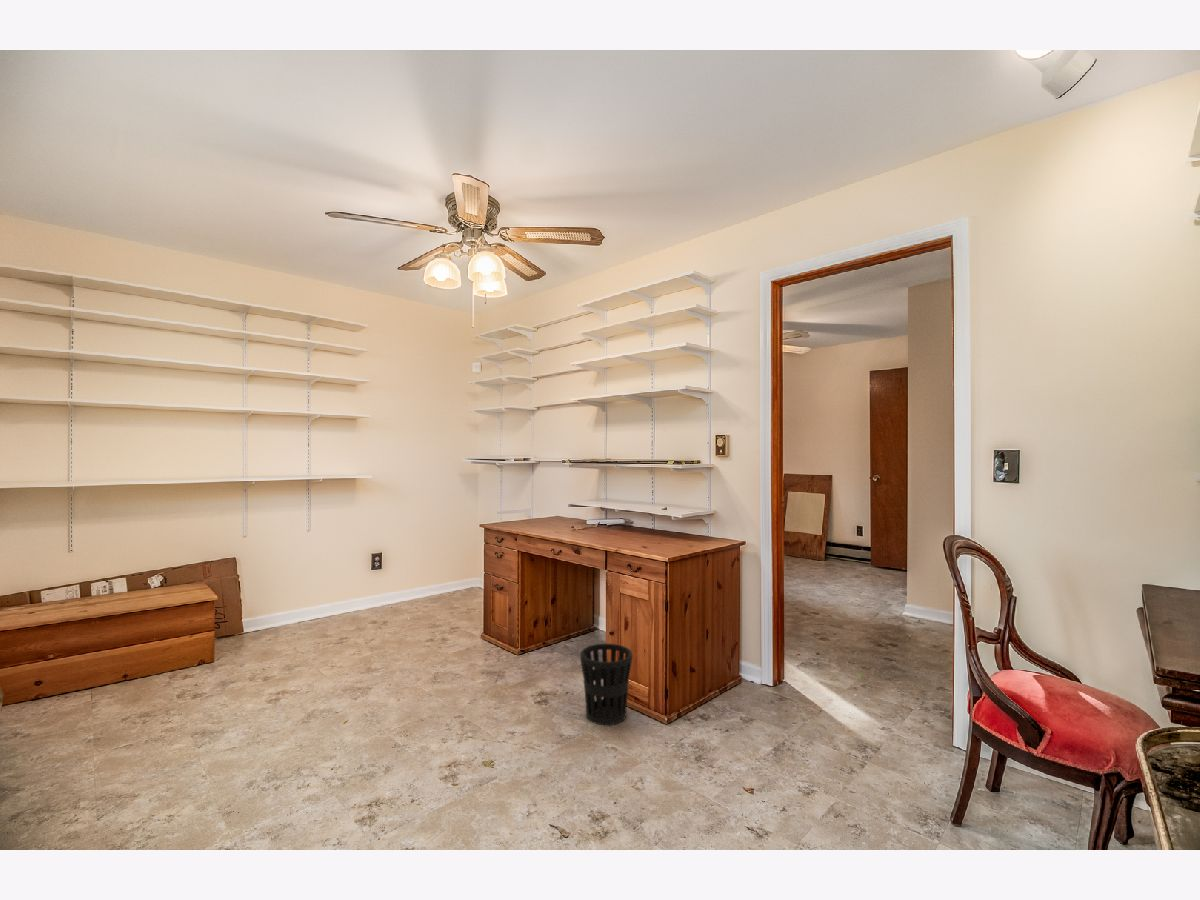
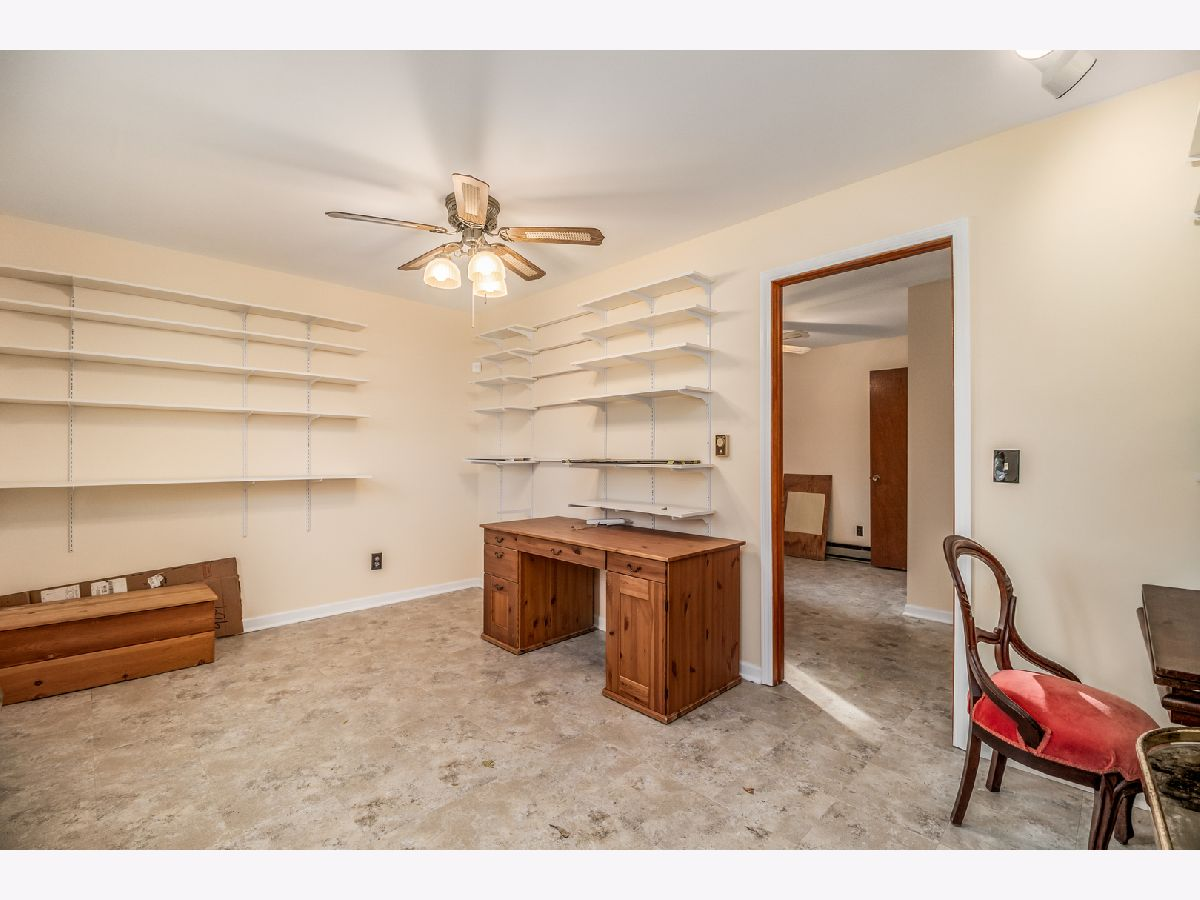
- wastebasket [579,643,633,726]
